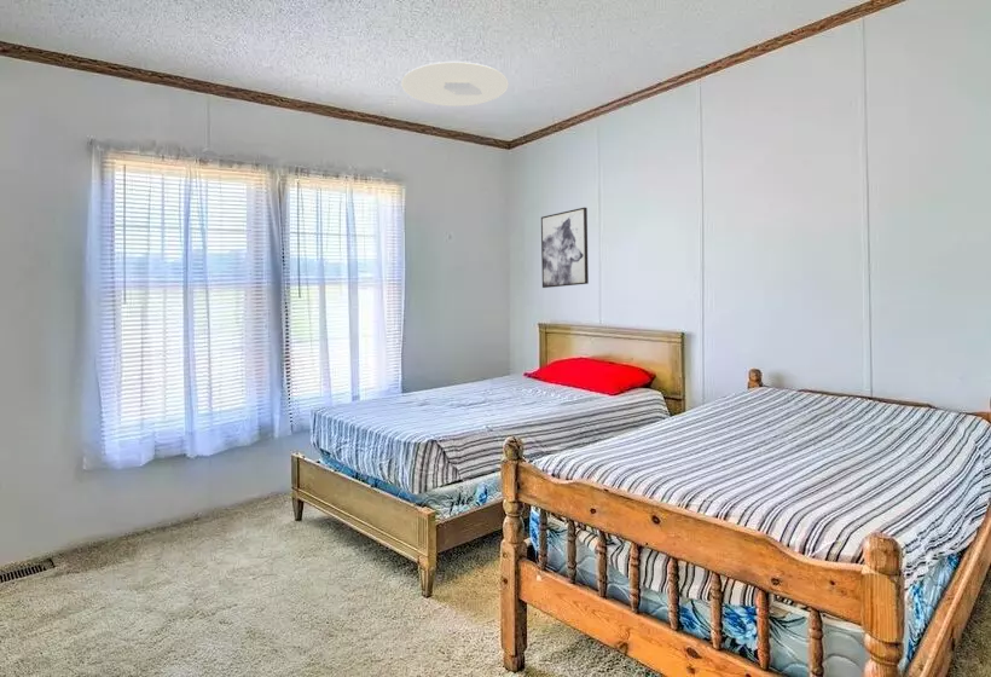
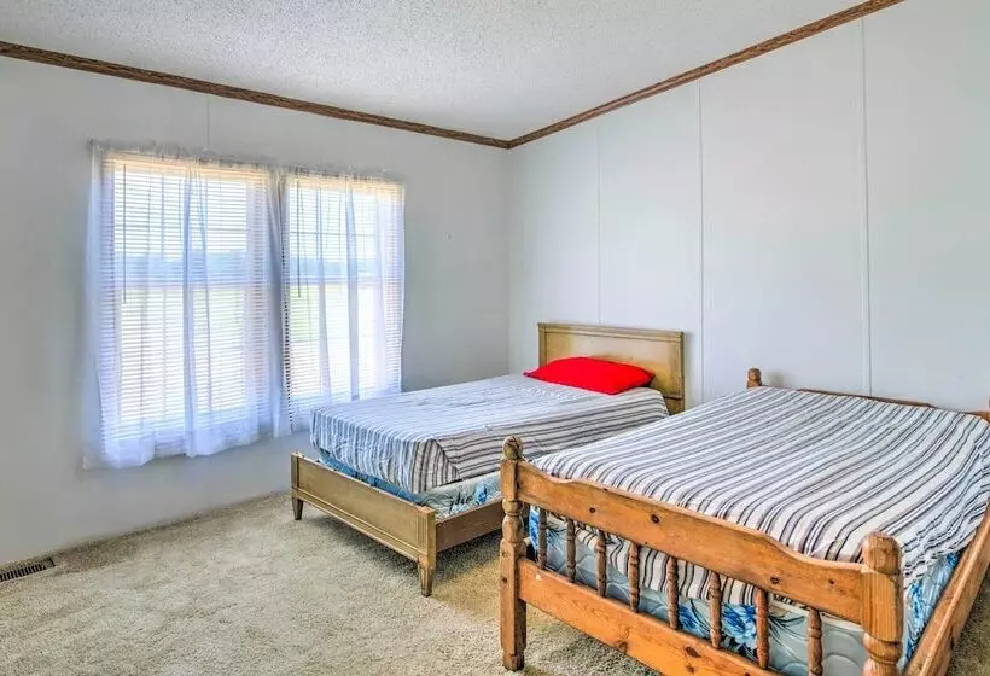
- ceiling light [400,60,510,108]
- wall art [540,207,590,289]
